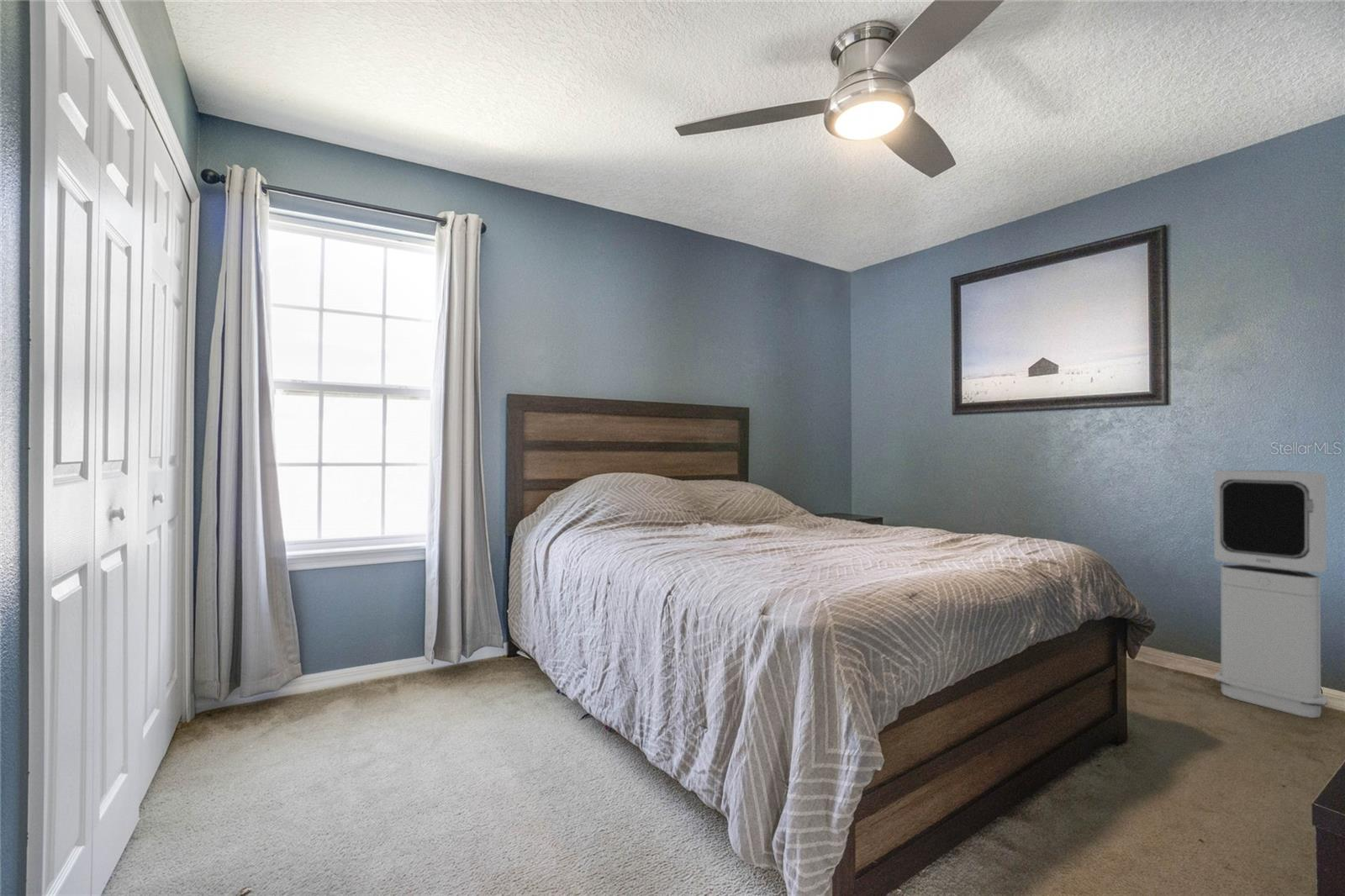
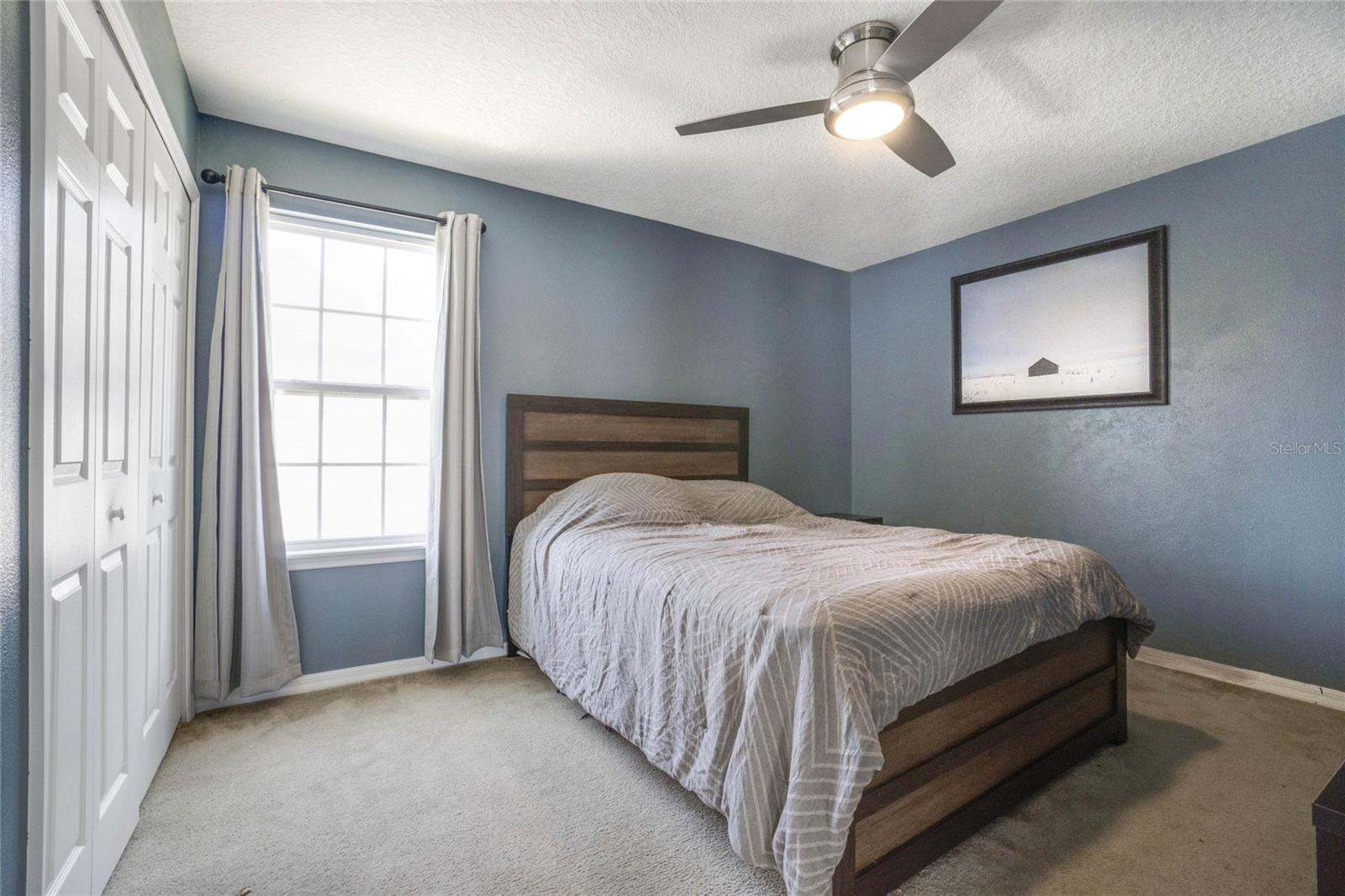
- air purifier [1213,469,1328,719]
